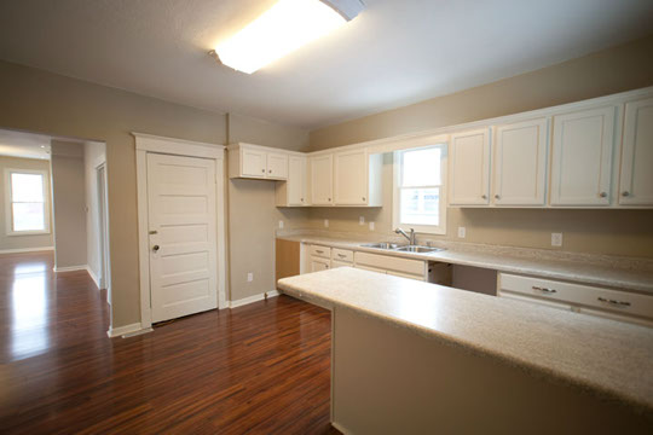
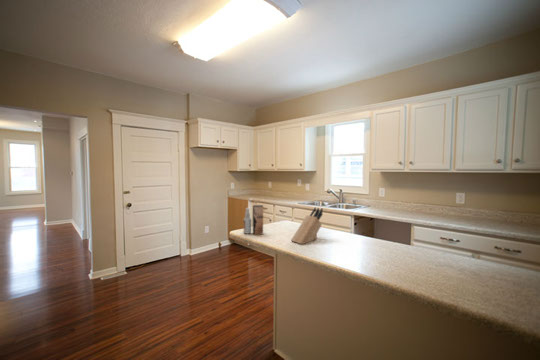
+ knife block [290,207,324,245]
+ spray bottle [243,204,264,235]
